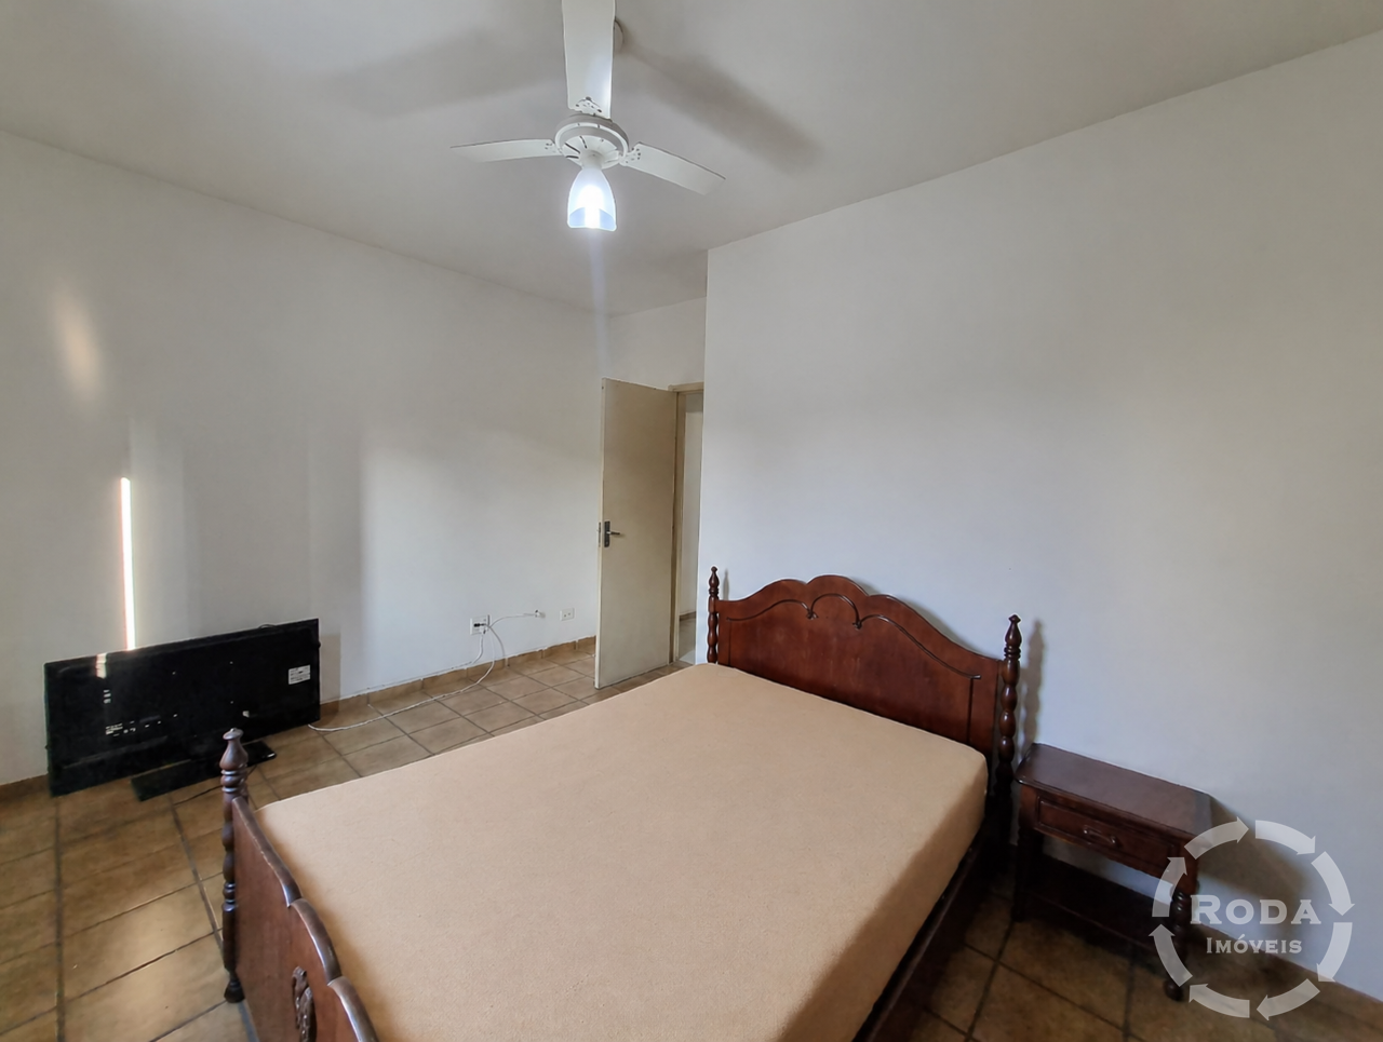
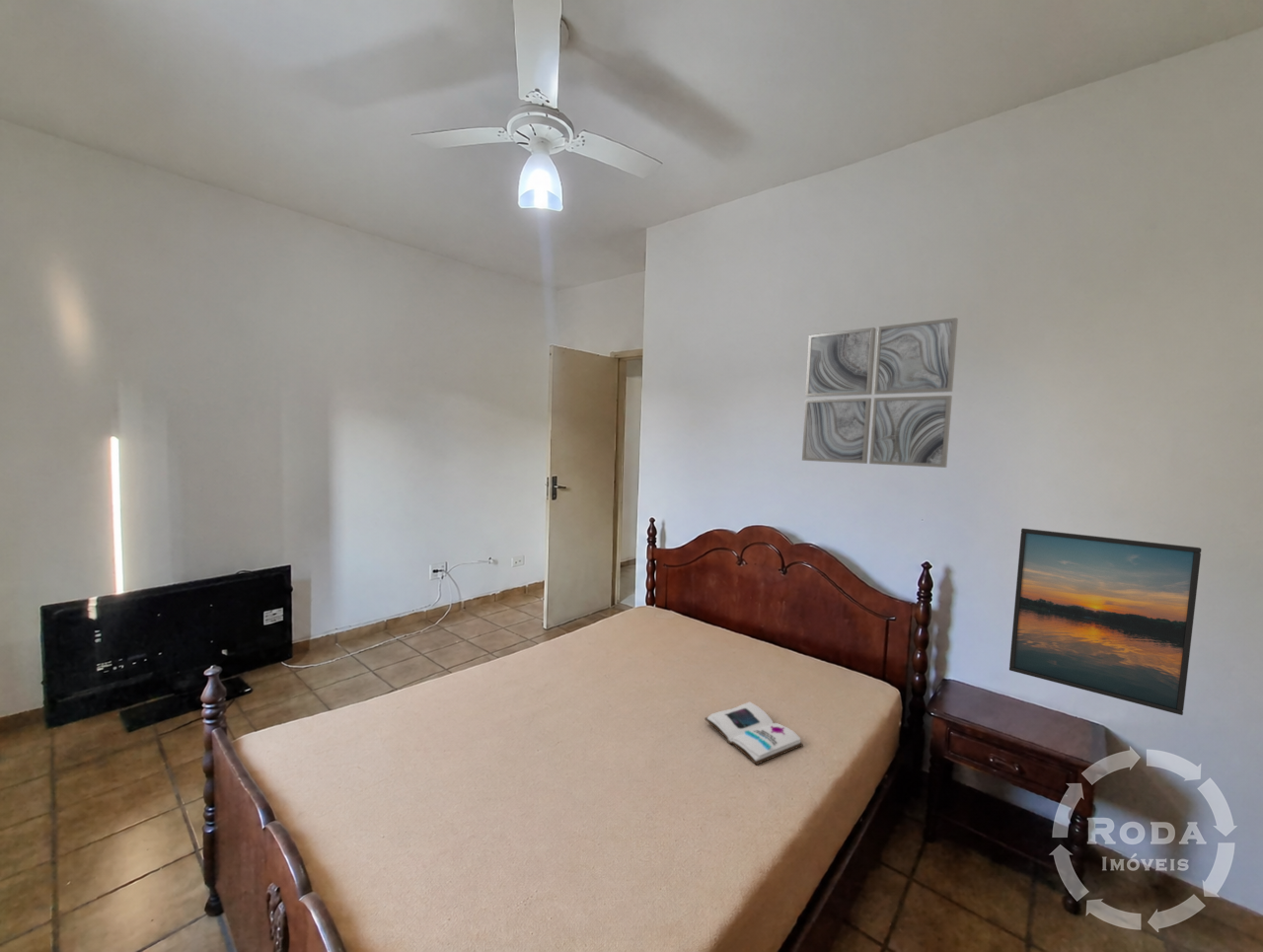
+ wall art [801,317,959,469]
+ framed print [1008,528,1202,716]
+ book [704,701,804,766]
